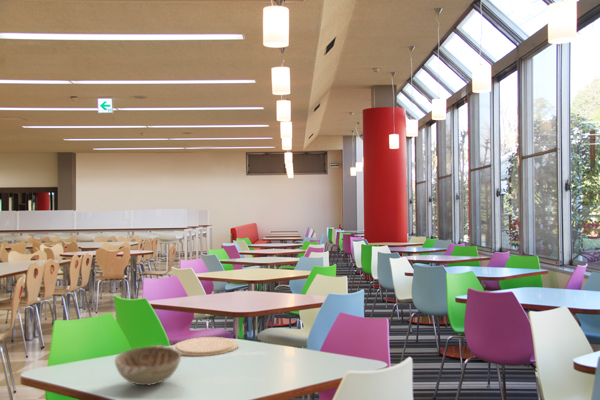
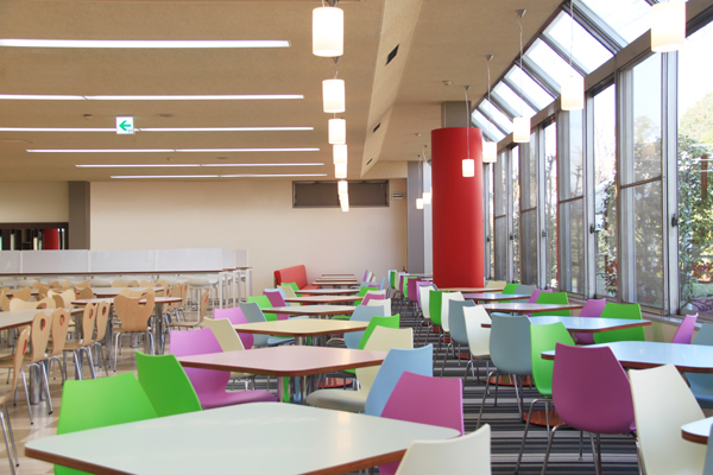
- plate [172,336,239,357]
- decorative bowl [114,344,182,386]
